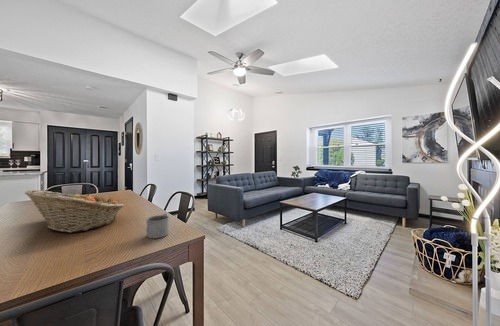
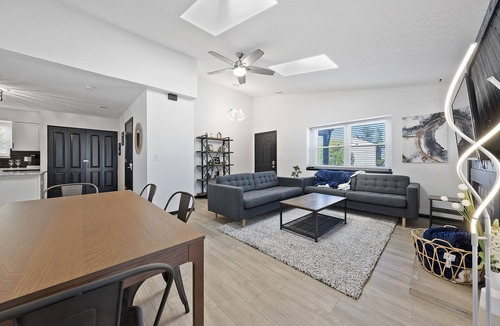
- mug [145,212,170,239]
- fruit basket [24,189,125,234]
